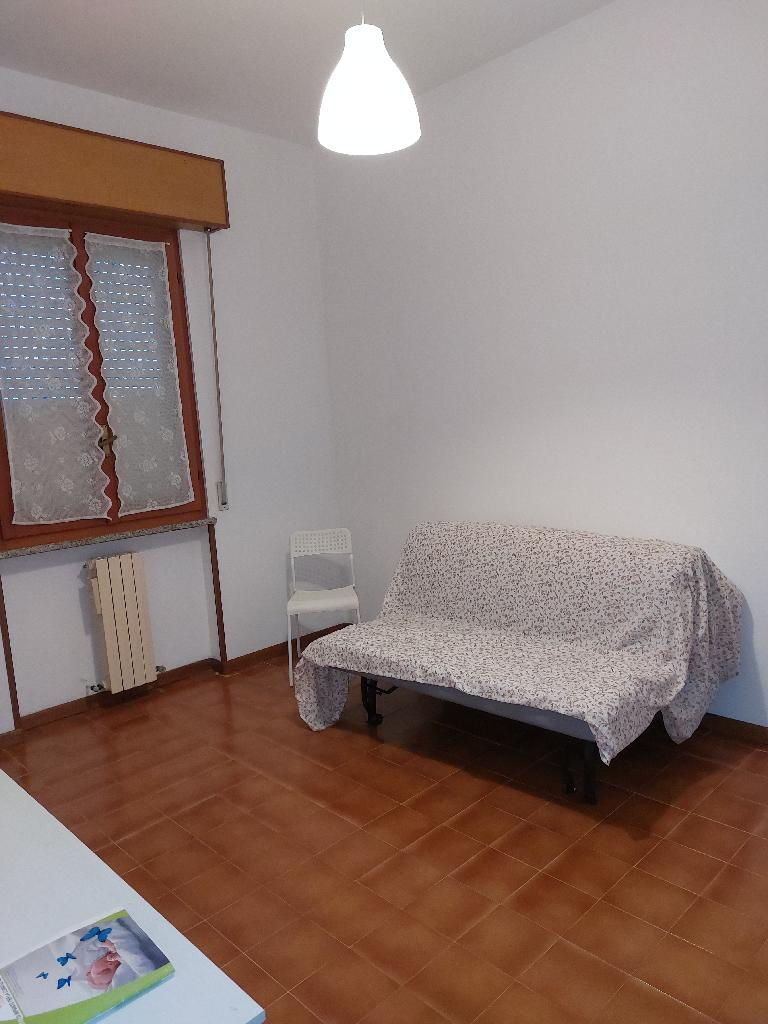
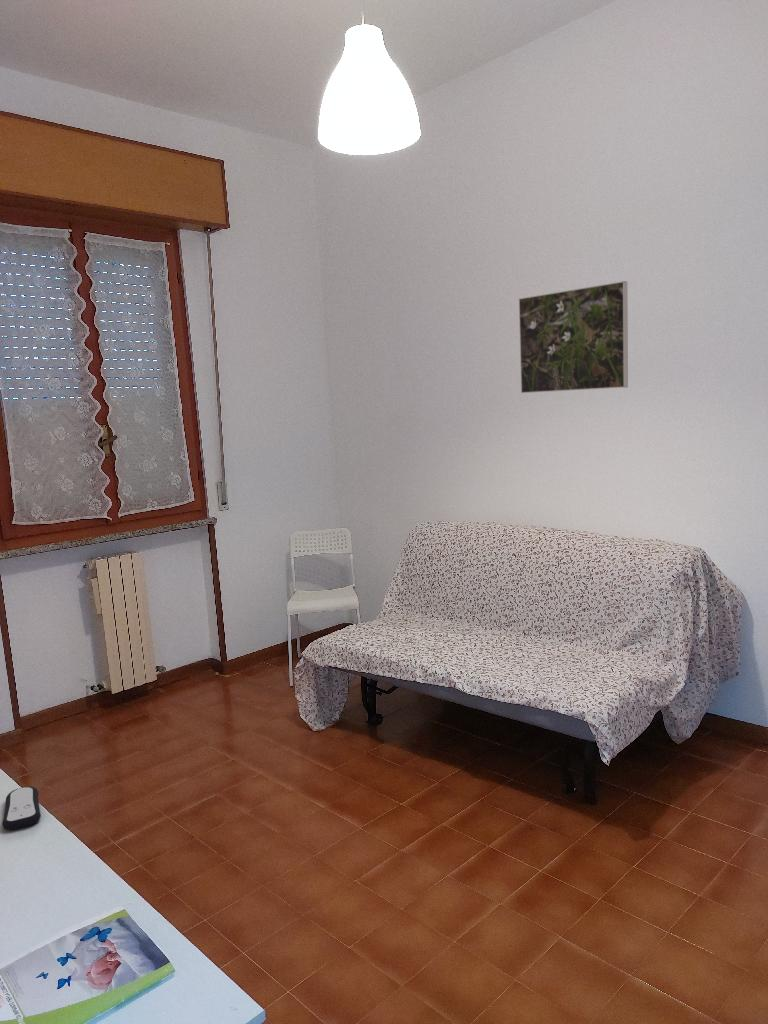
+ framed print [518,280,629,394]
+ remote control [1,785,42,831]
